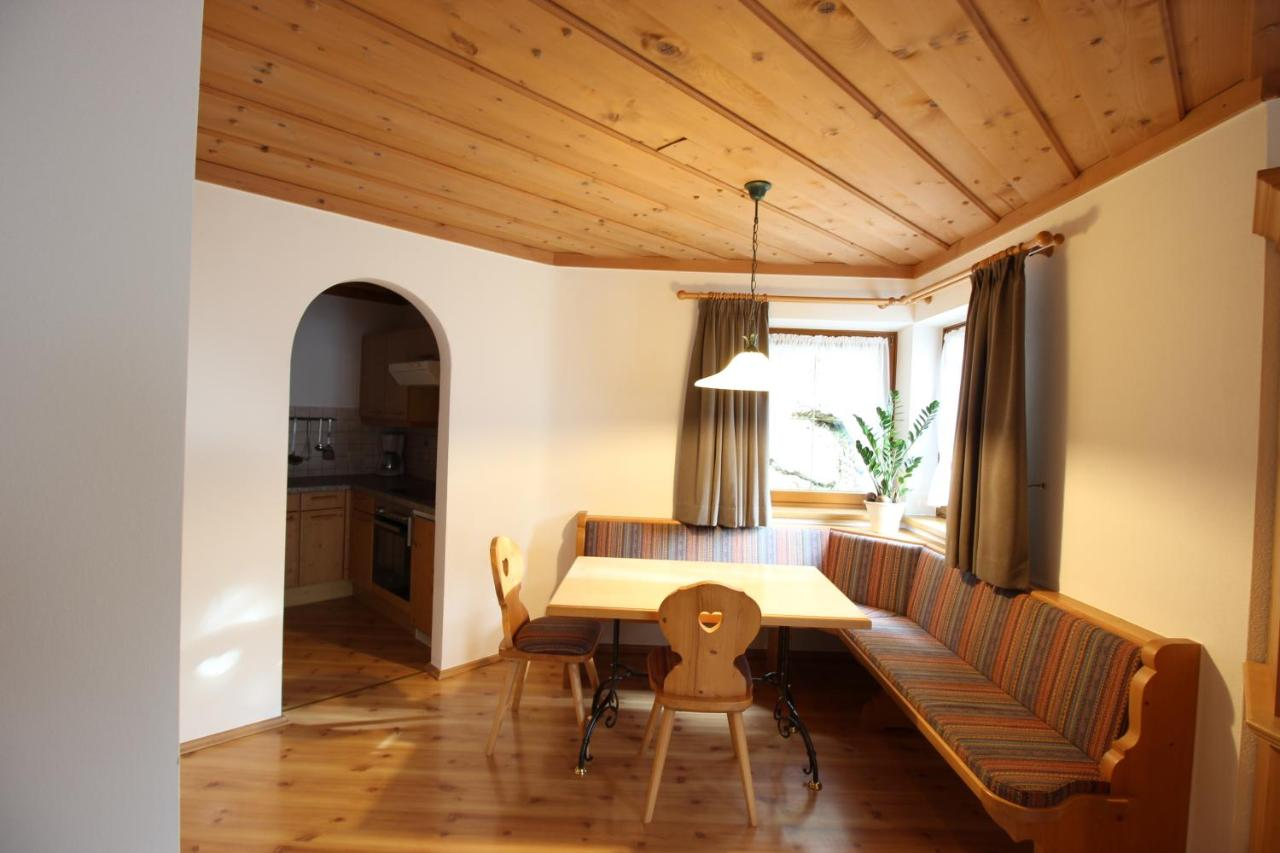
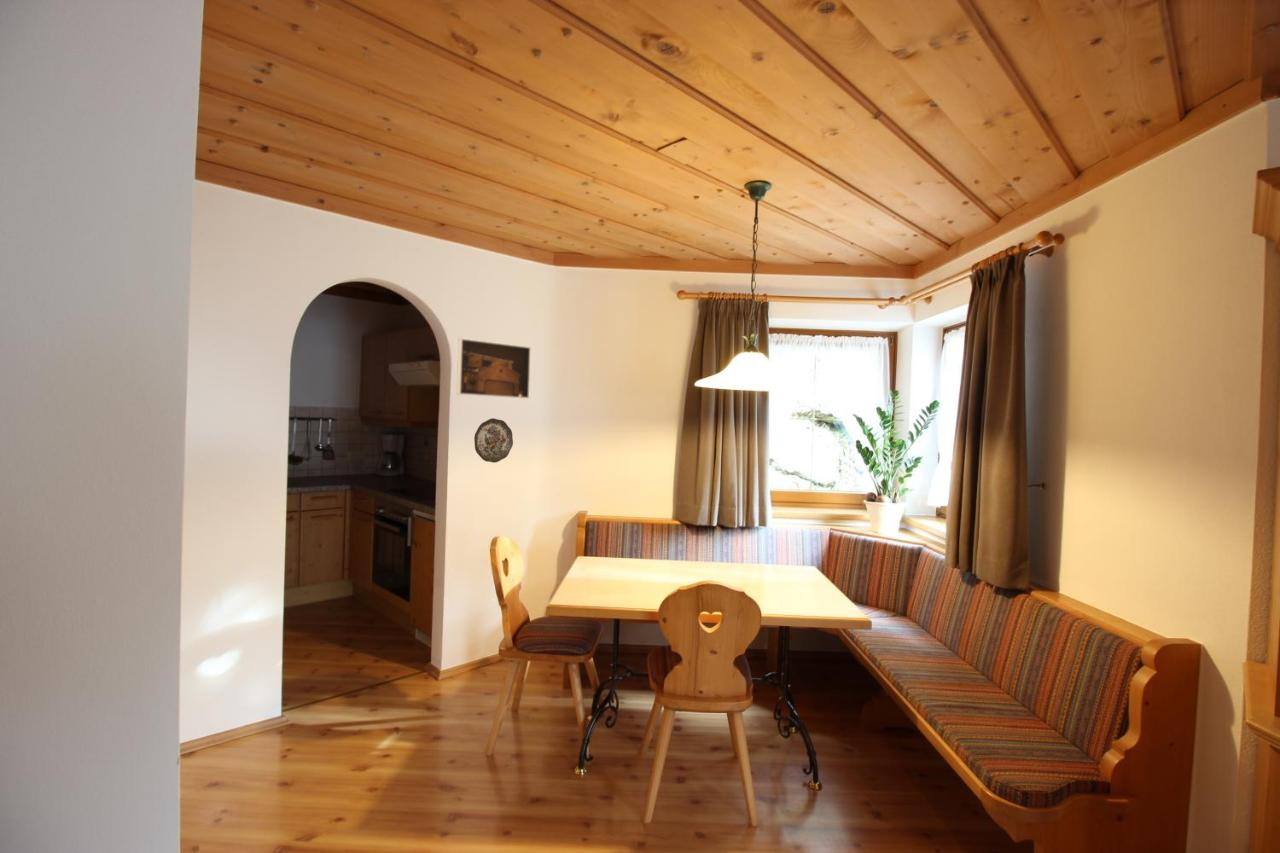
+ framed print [456,337,532,399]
+ decorative plate [473,417,514,464]
